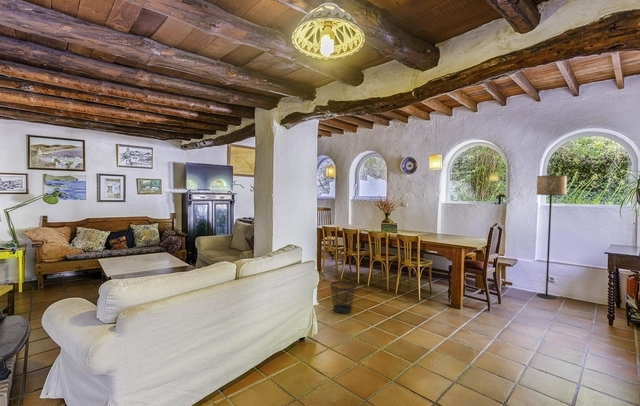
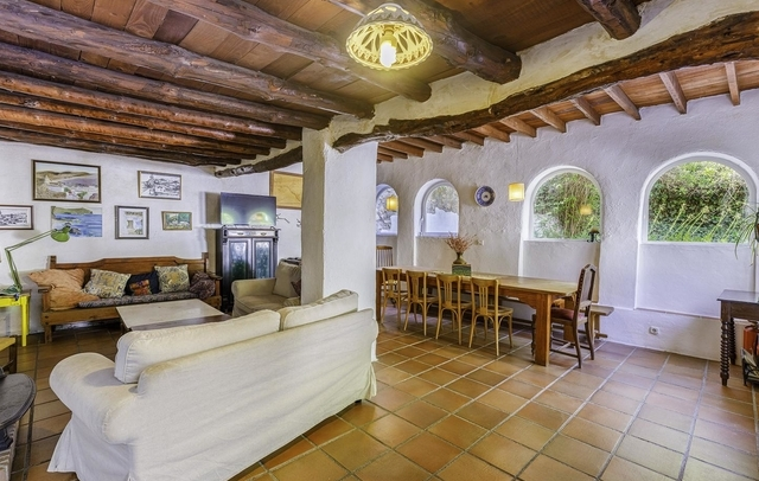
- wastebasket [329,280,357,315]
- floor lamp [536,174,568,300]
